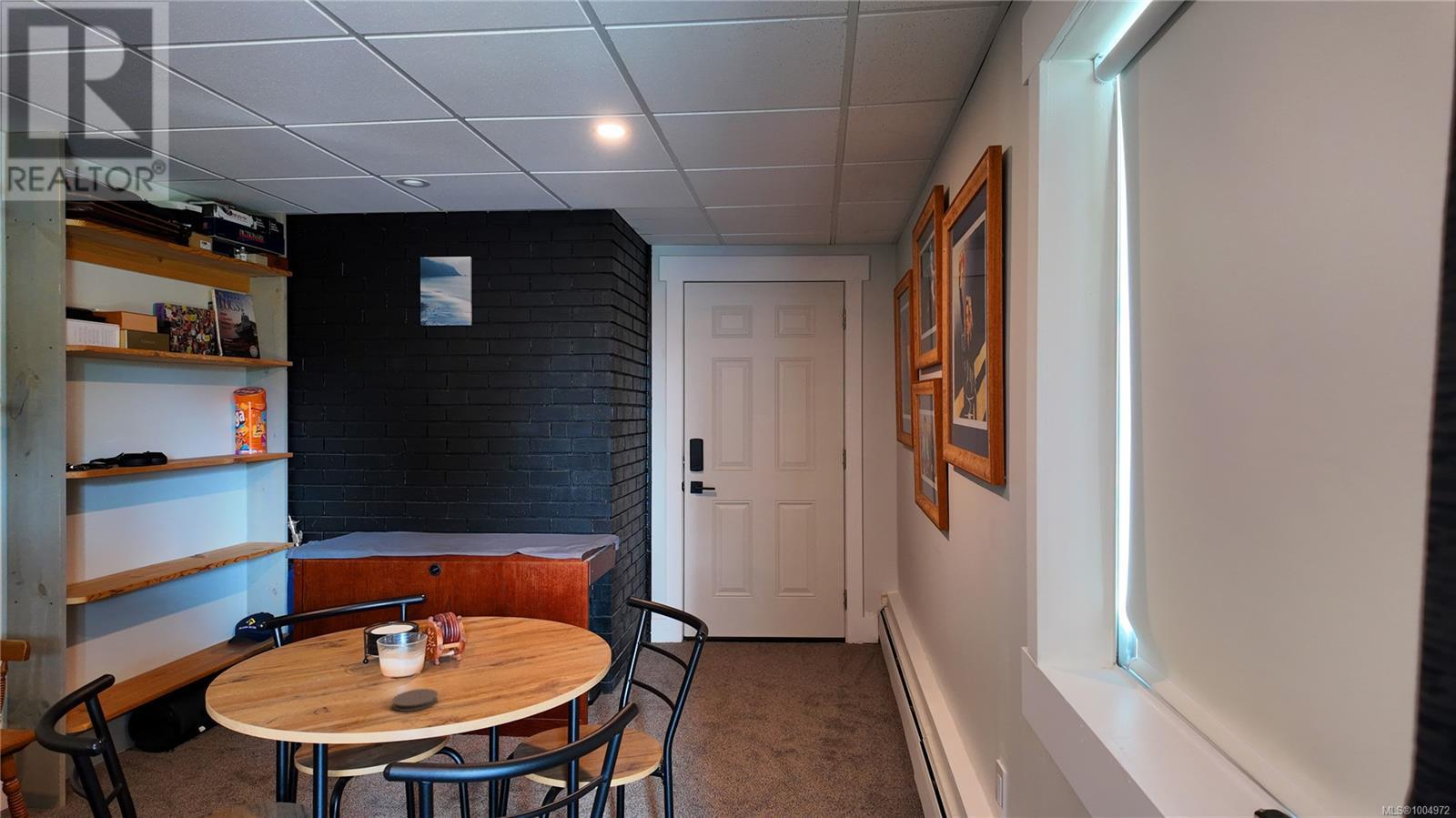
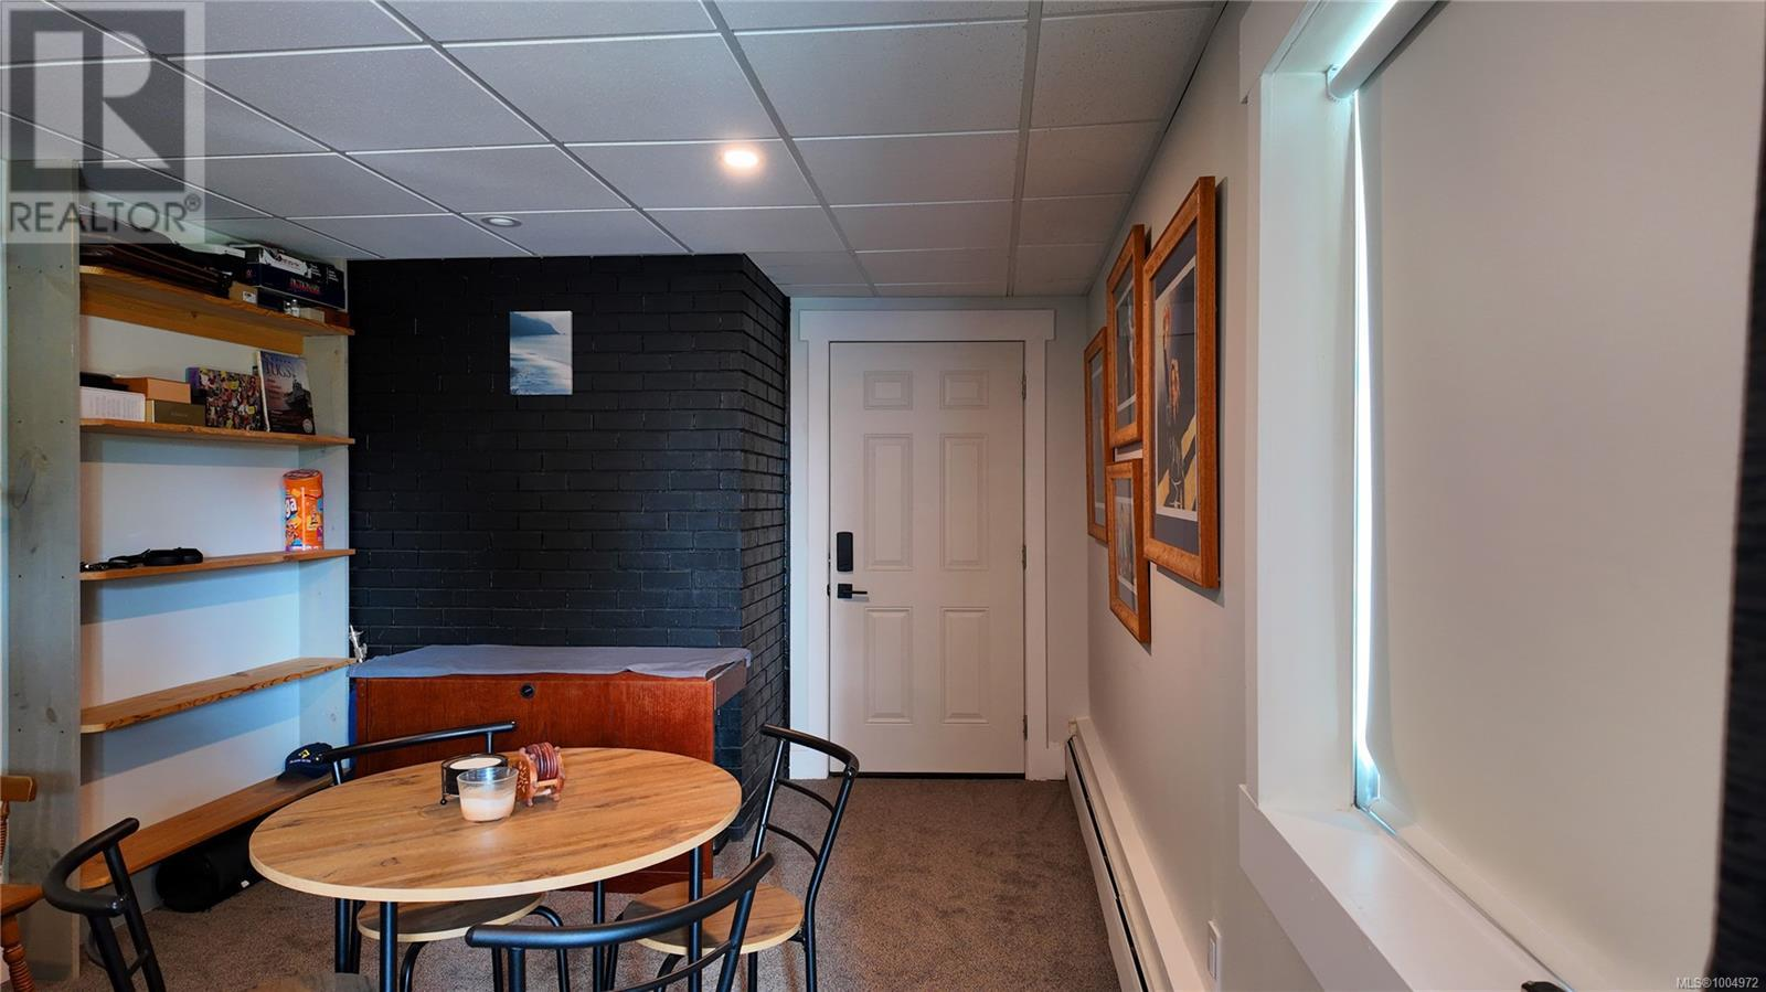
- coaster [391,688,439,712]
